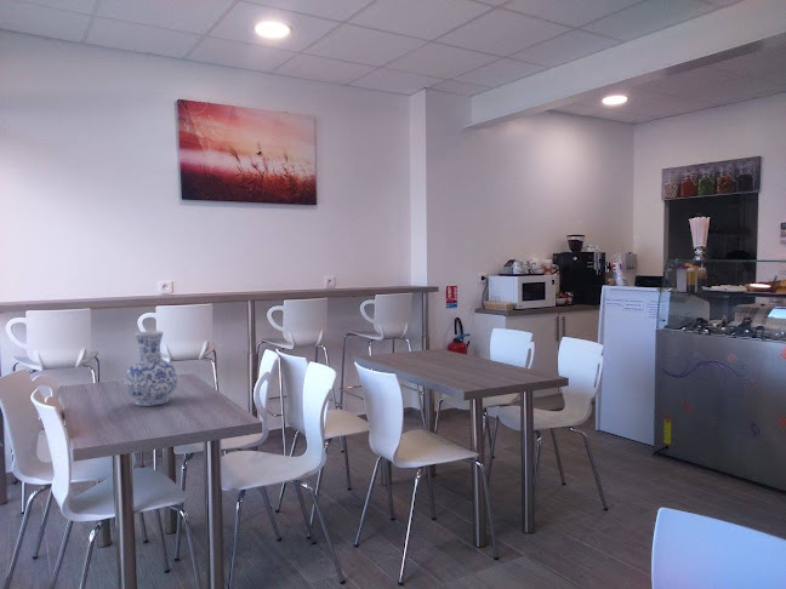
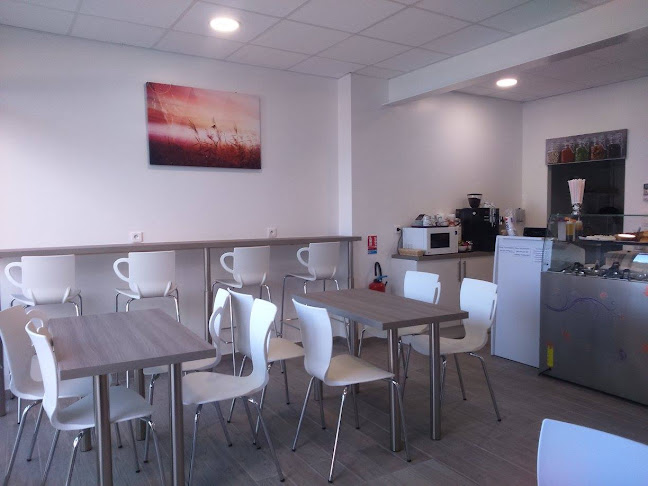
- vase [123,330,178,407]
